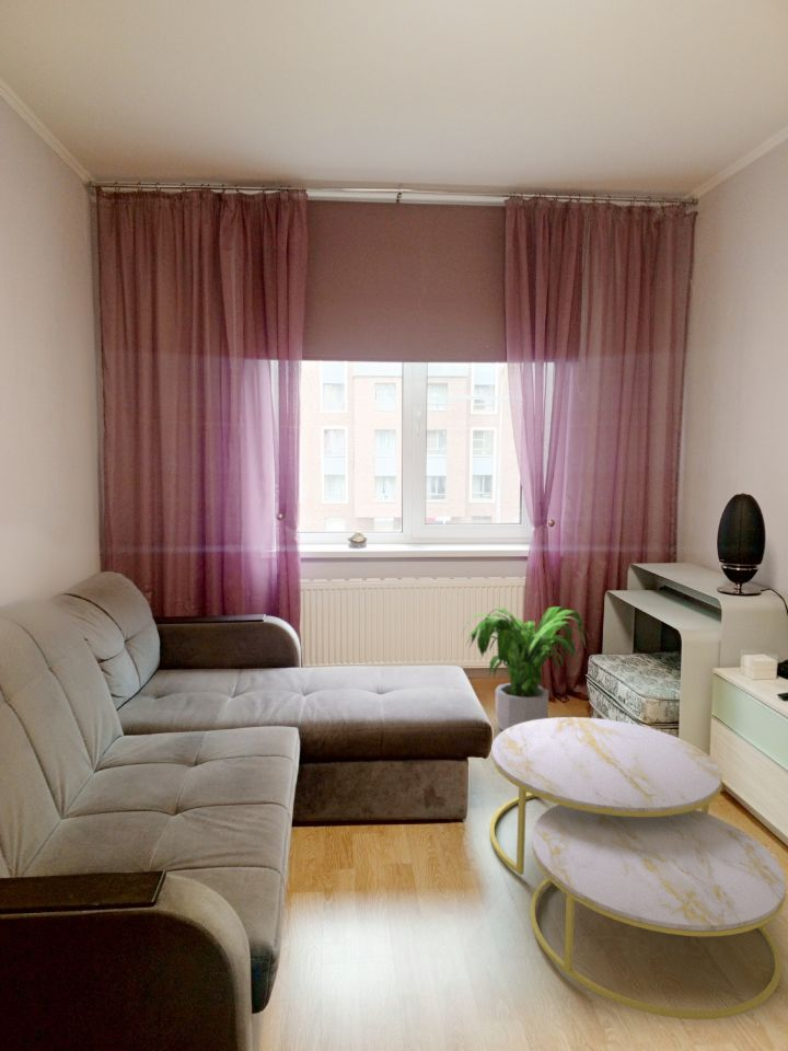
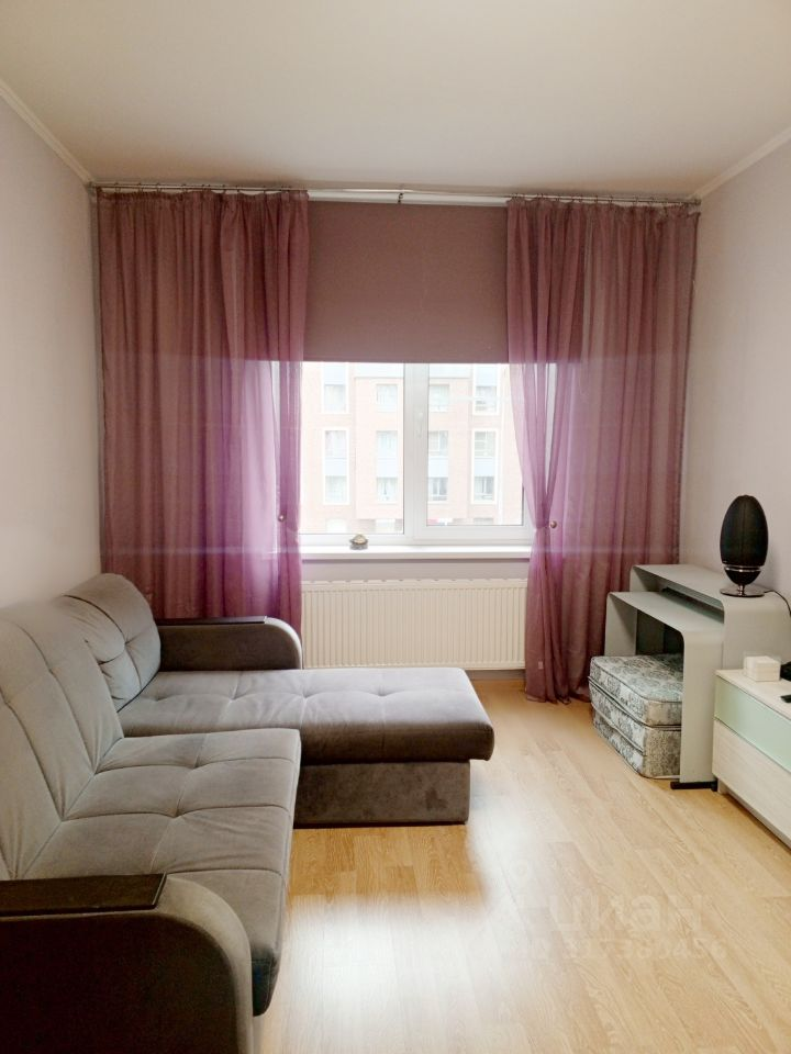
- coffee table [488,716,787,1020]
- potted plant [461,605,590,731]
